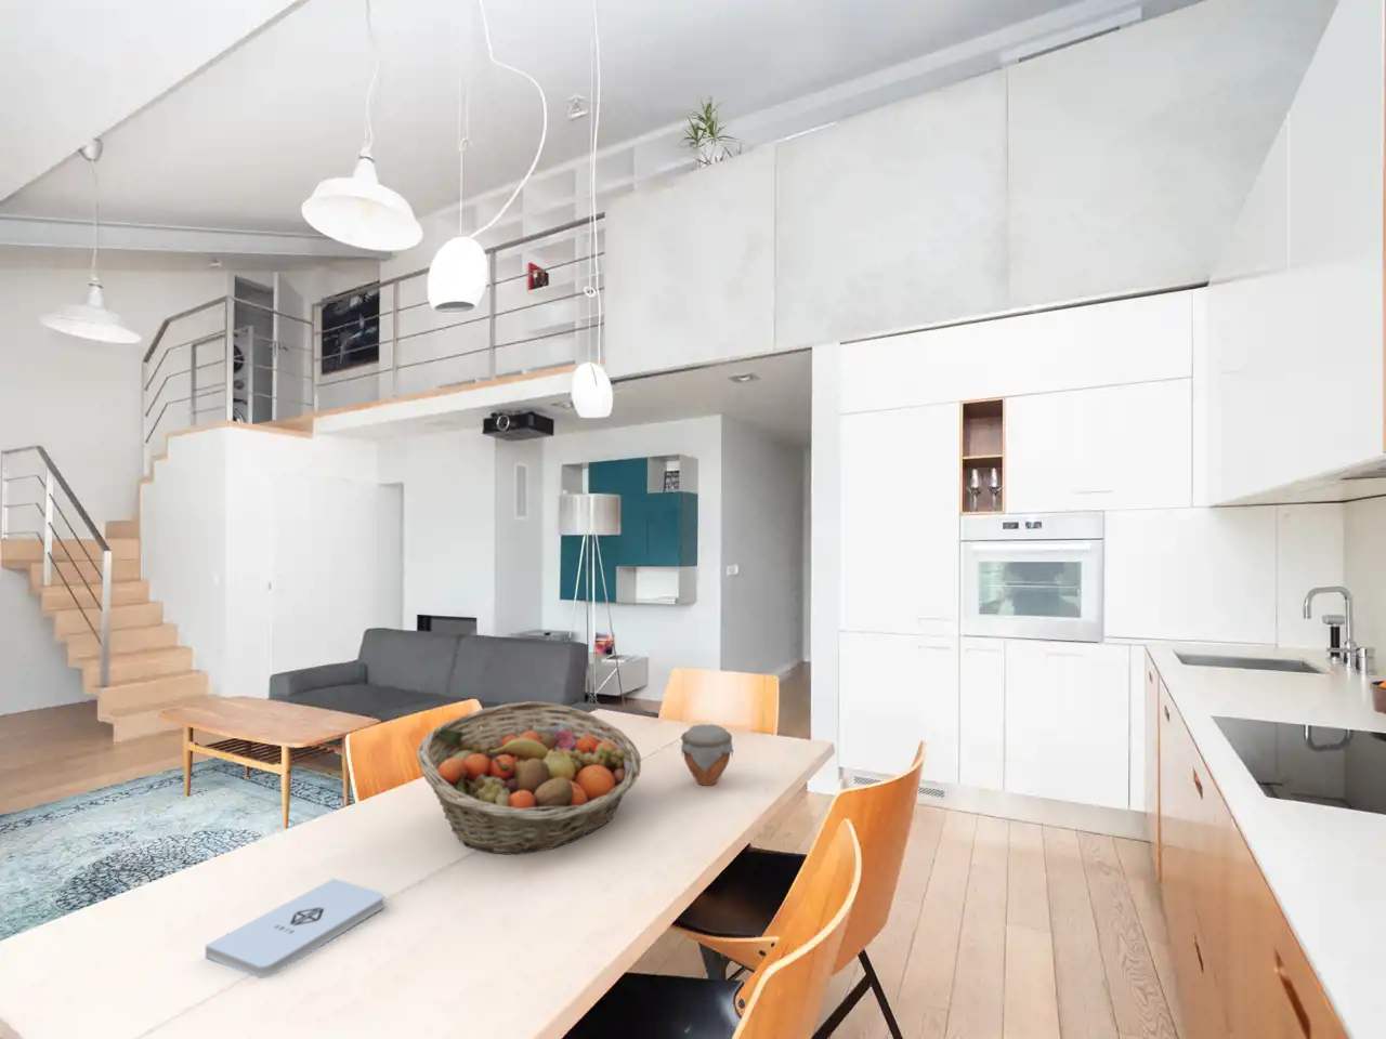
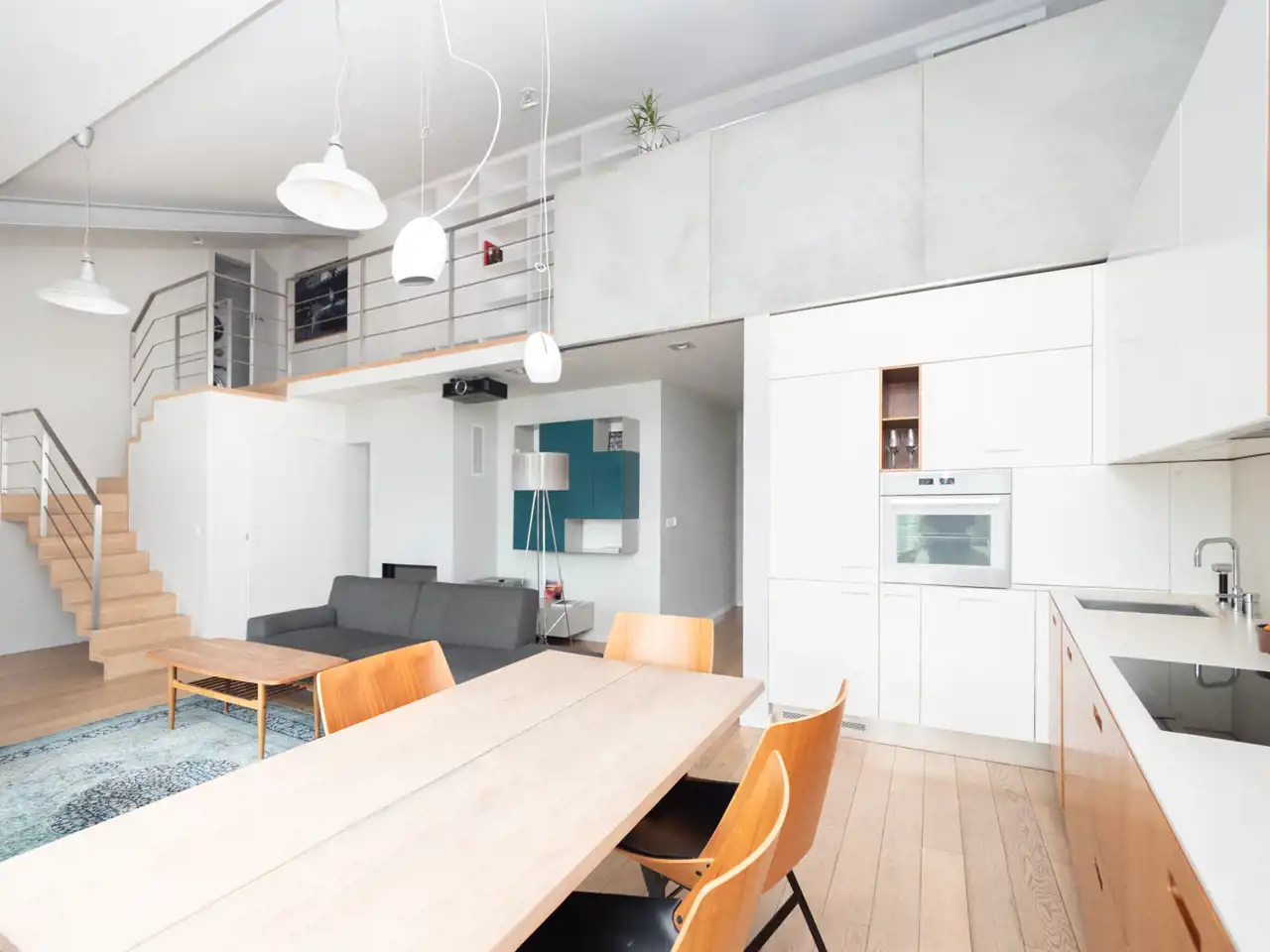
- fruit basket [416,701,642,856]
- notepad [205,877,385,978]
- jar [680,722,736,787]
